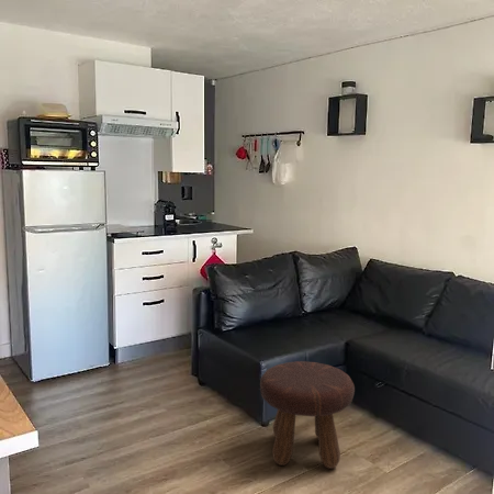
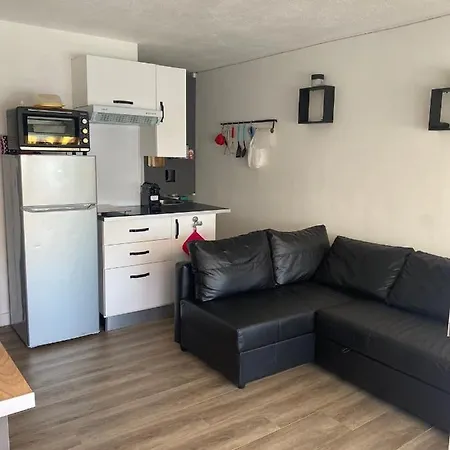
- footstool [259,360,356,470]
